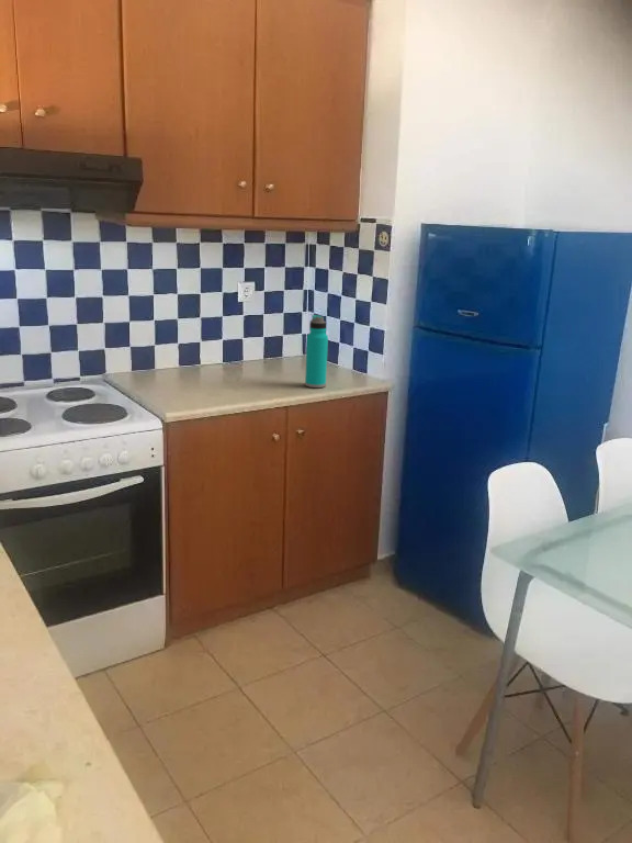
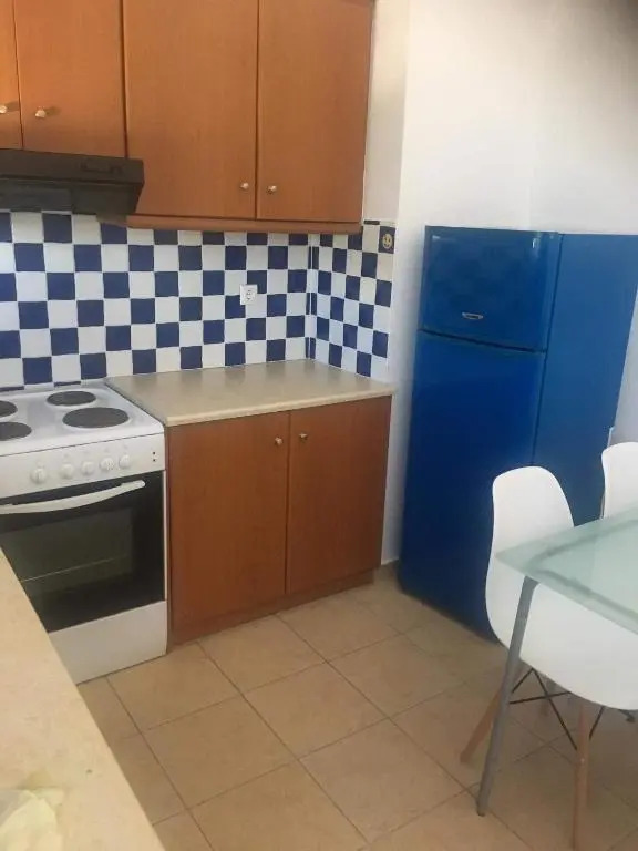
- water bottle [304,314,329,389]
